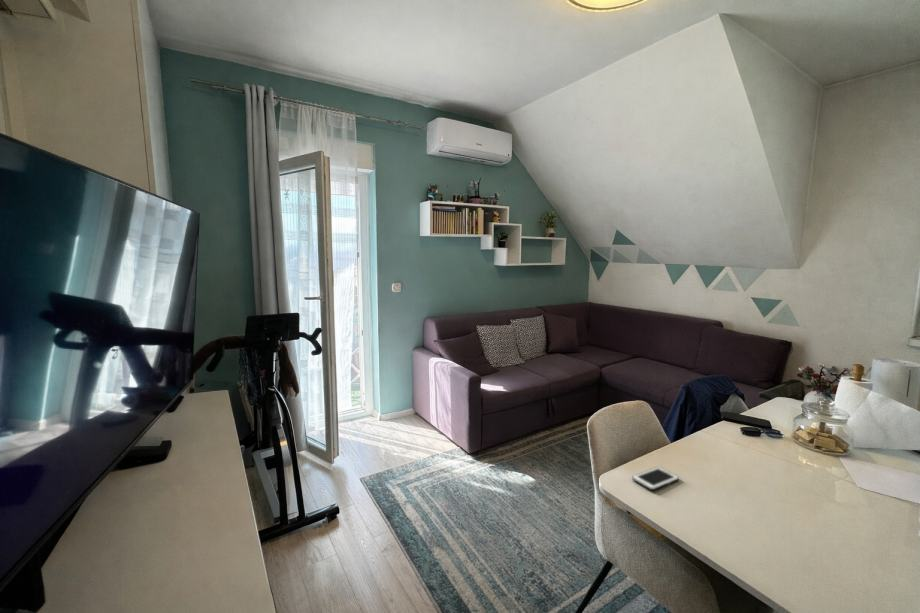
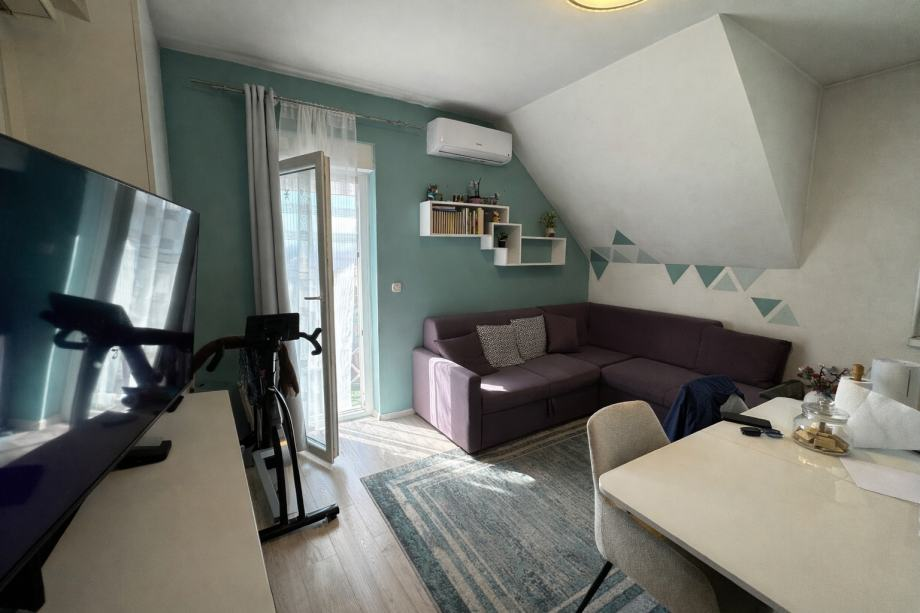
- cell phone [631,466,680,491]
